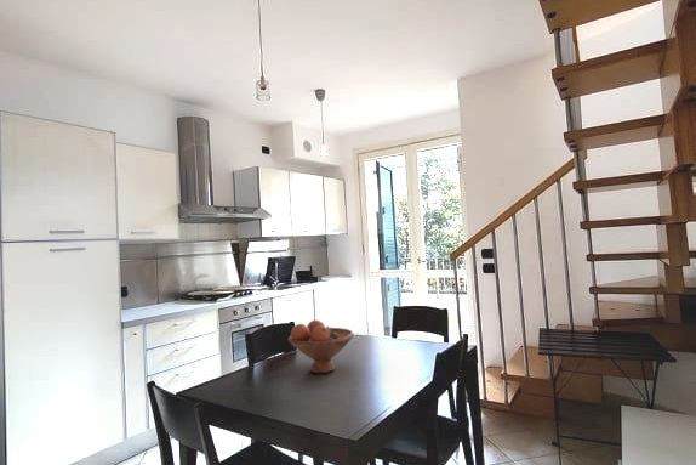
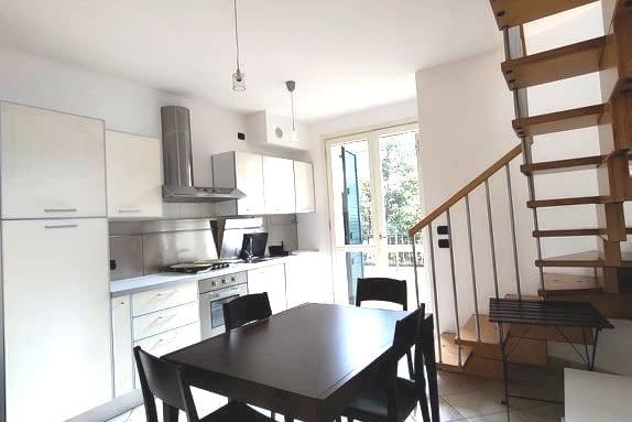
- fruit bowl [287,319,355,374]
